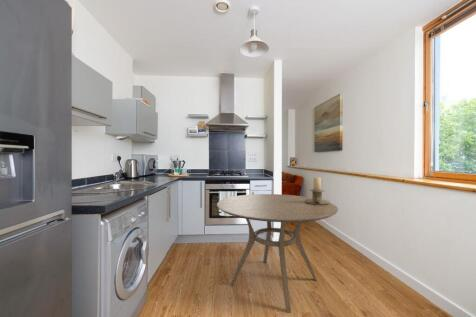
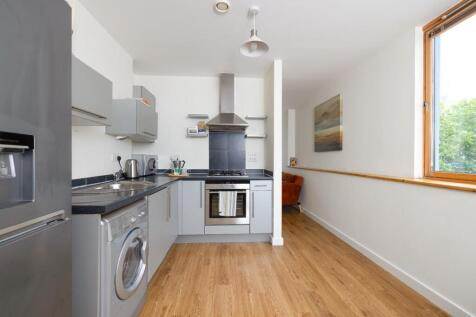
- candle holder [305,176,331,205]
- dining table [216,193,339,313]
